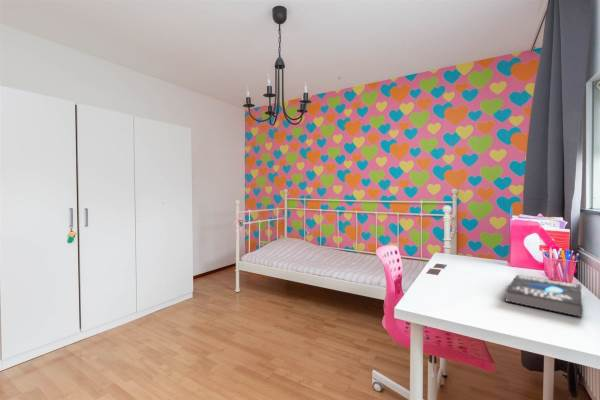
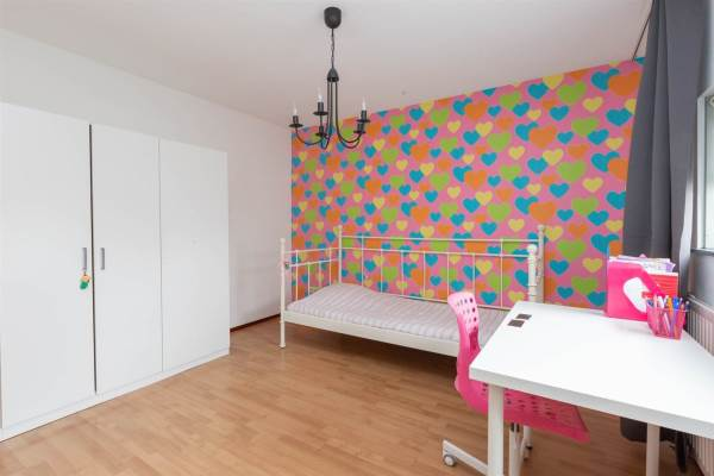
- book [504,274,584,318]
